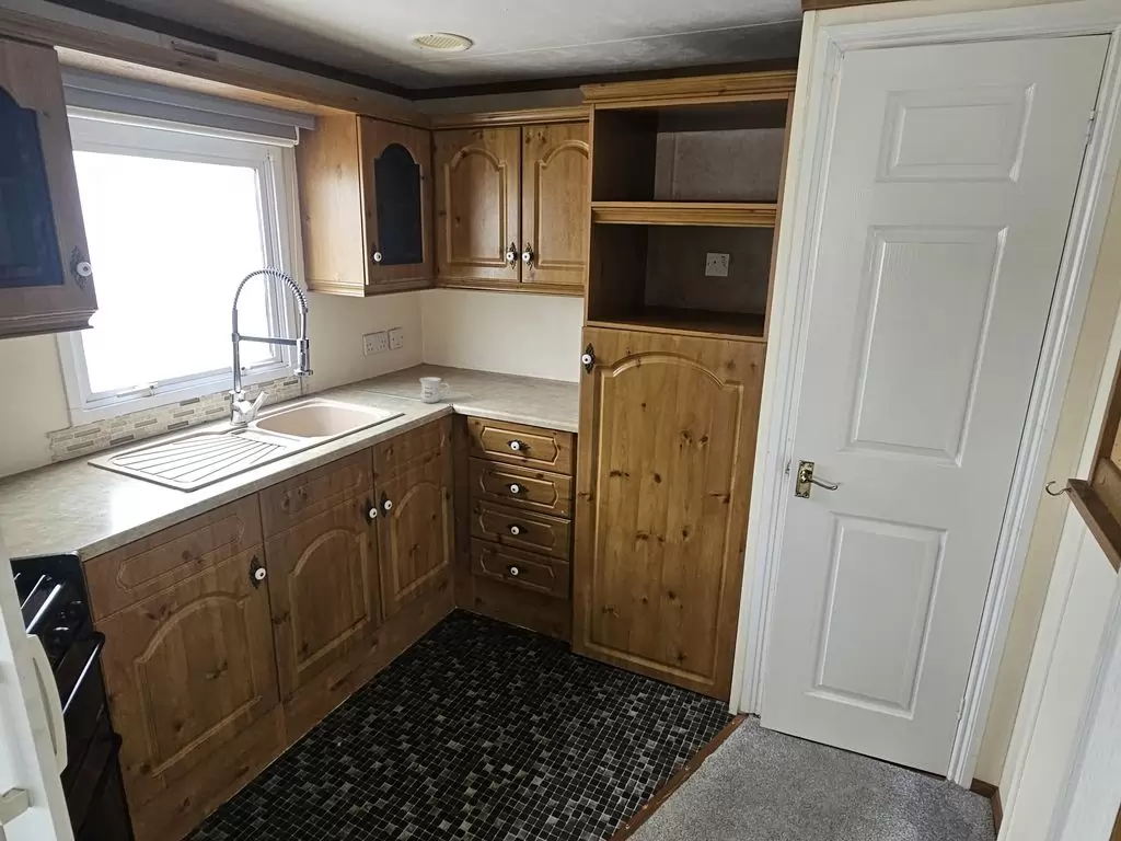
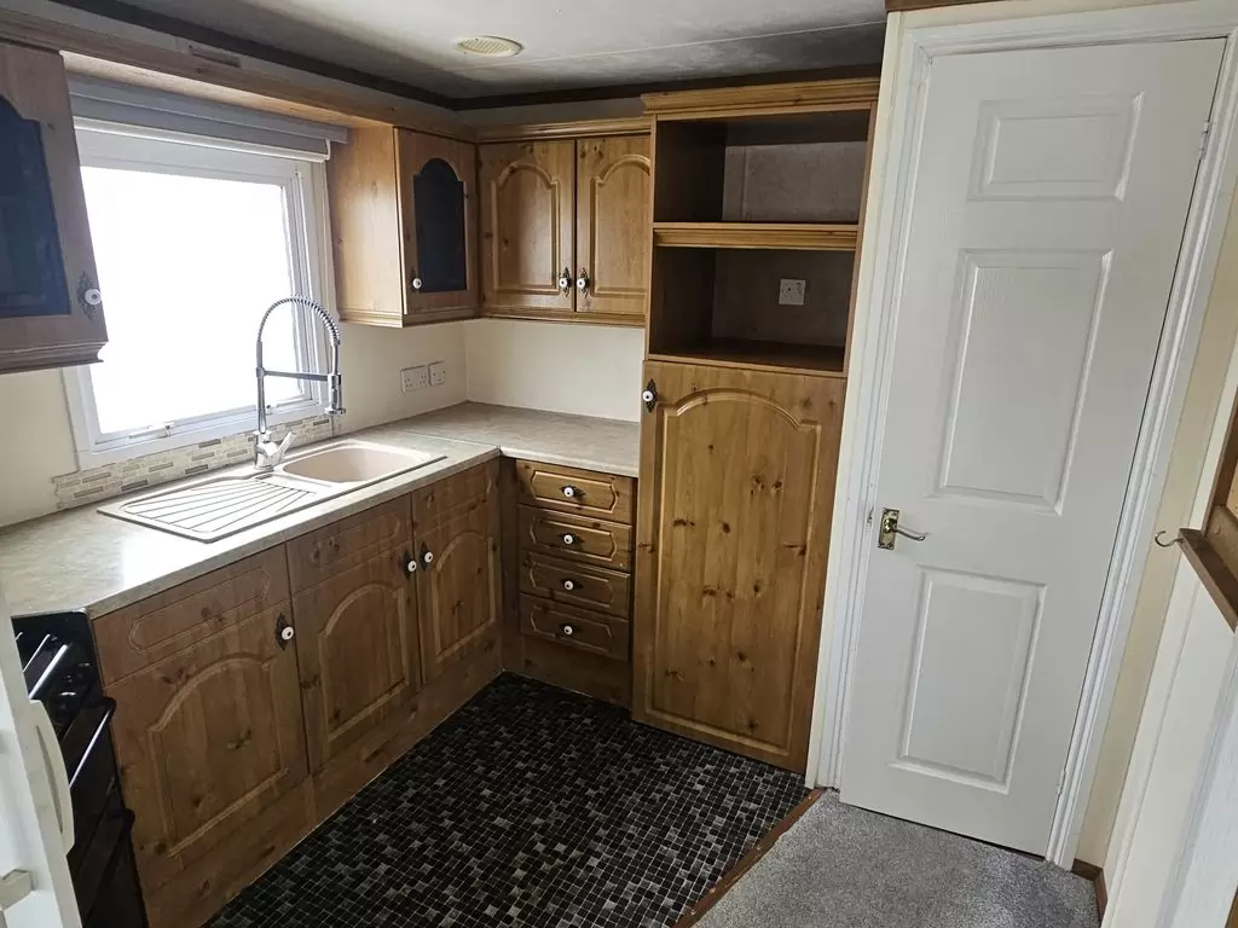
- mug [418,376,451,404]
